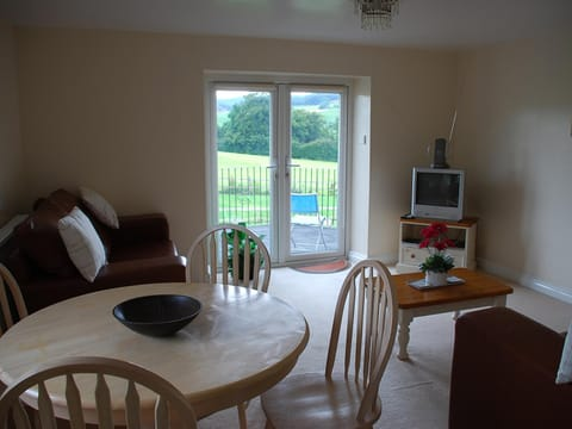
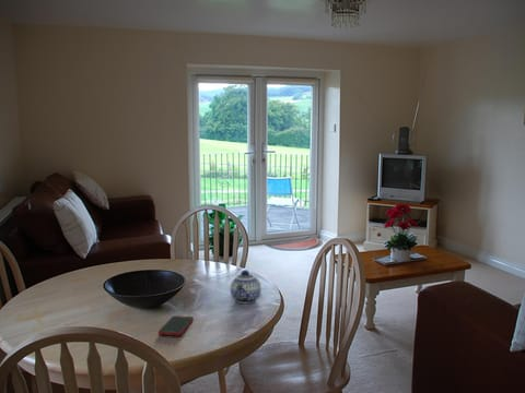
+ teapot [230,269,262,305]
+ cell phone [158,314,195,337]
